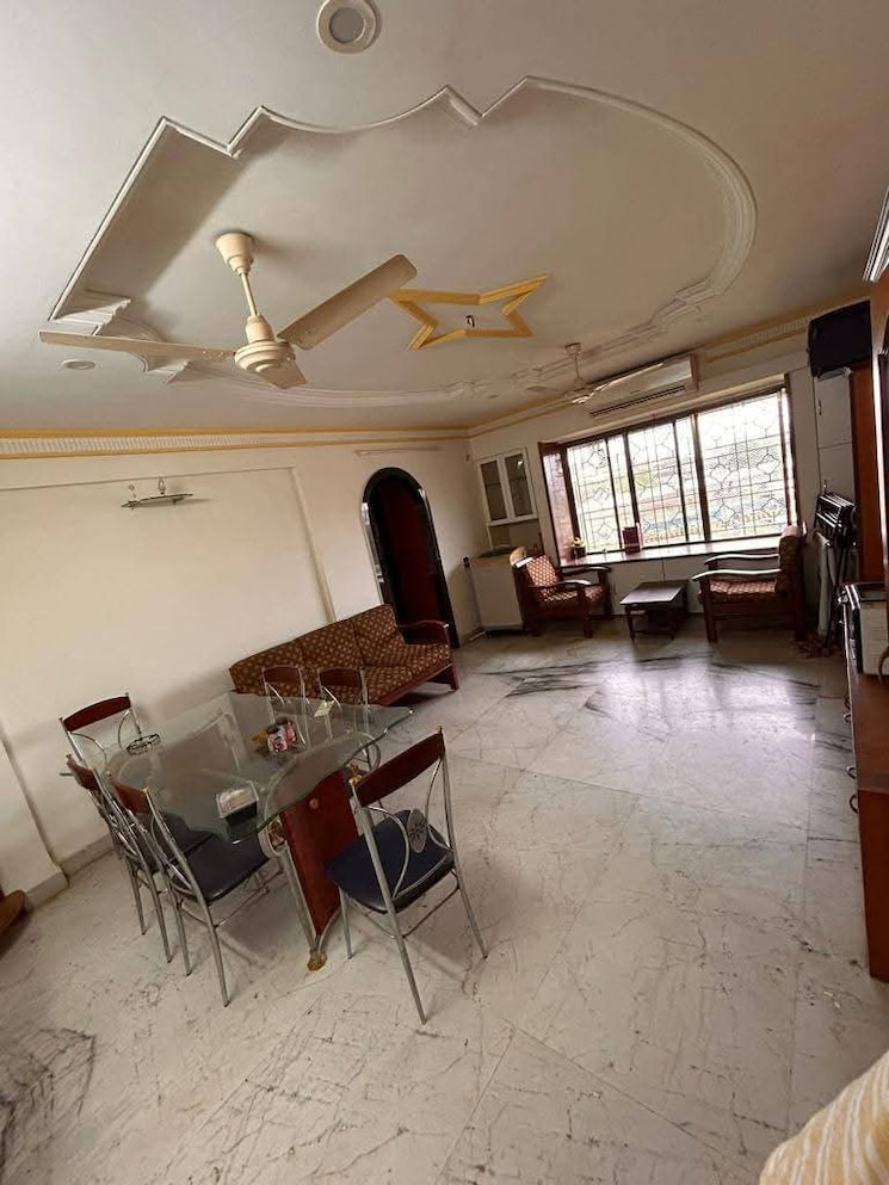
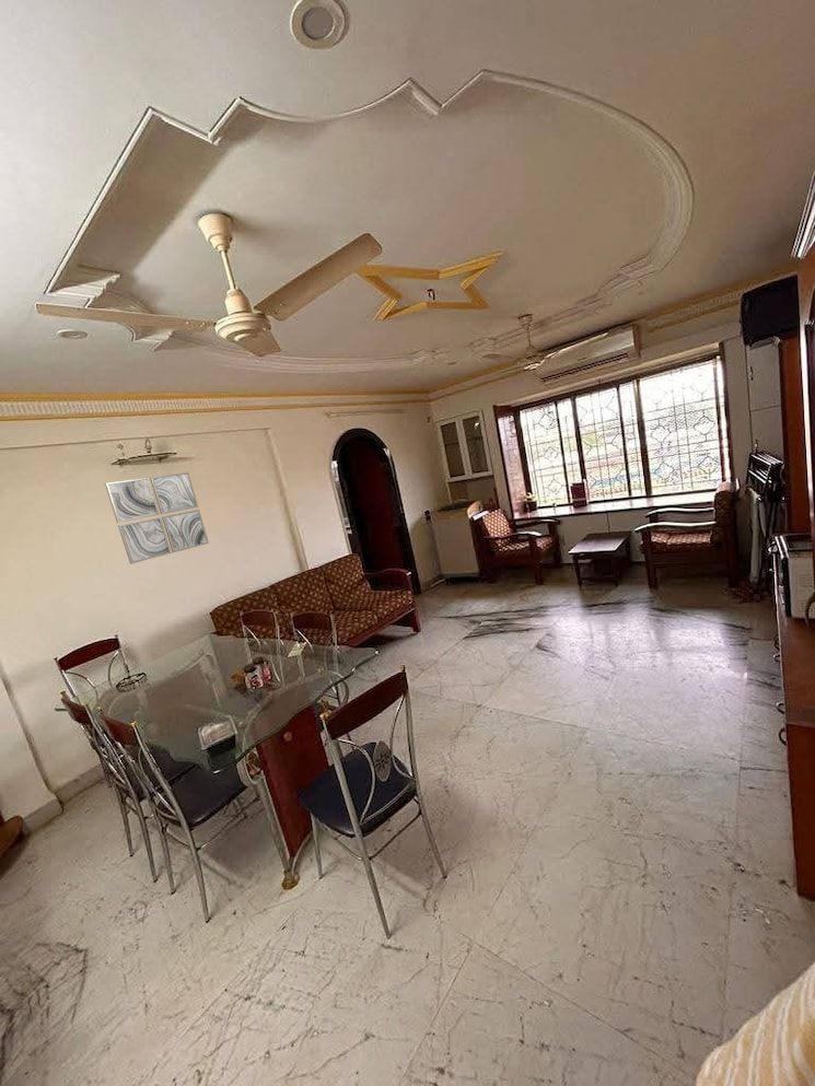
+ wall art [104,471,210,565]
